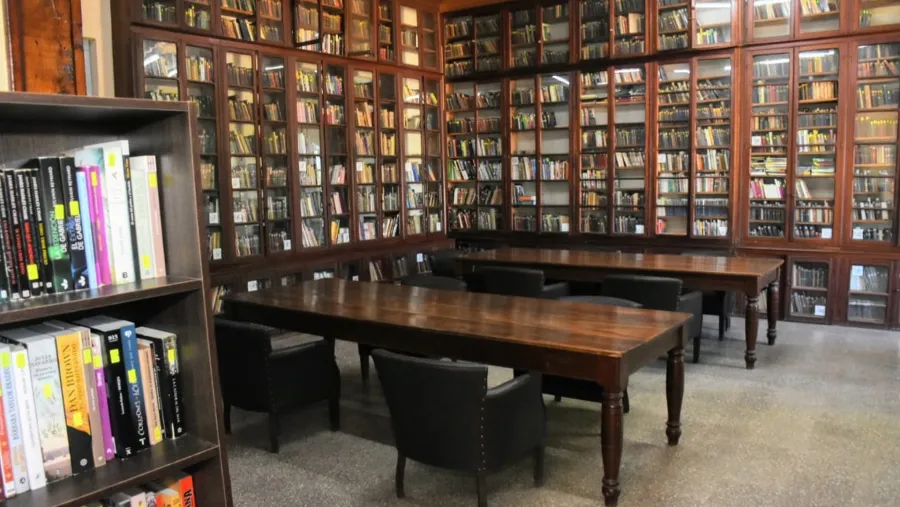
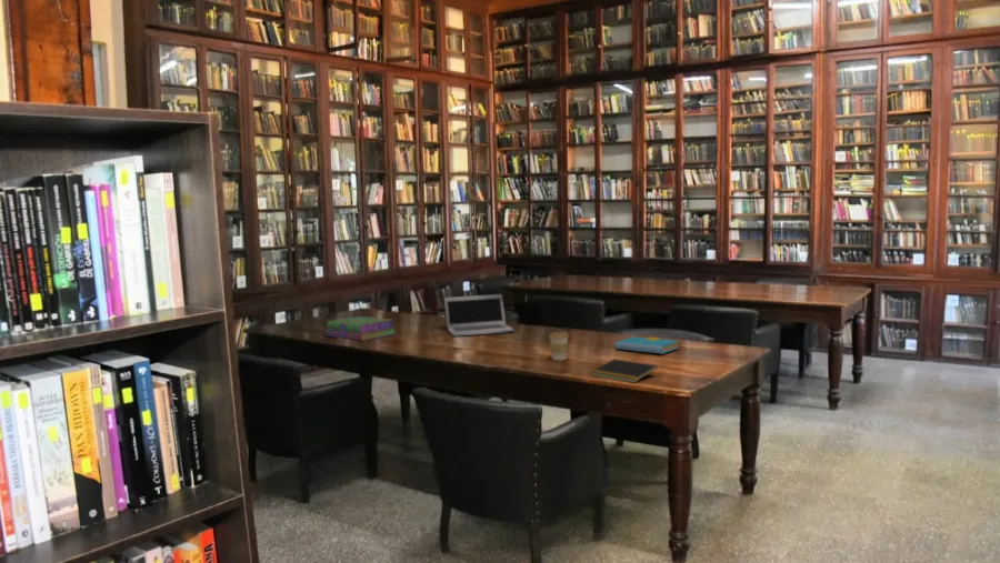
+ stack of books [323,315,397,342]
+ book [614,335,680,355]
+ laptop [443,293,516,338]
+ notepad [589,358,659,384]
+ coffee cup [548,331,570,362]
